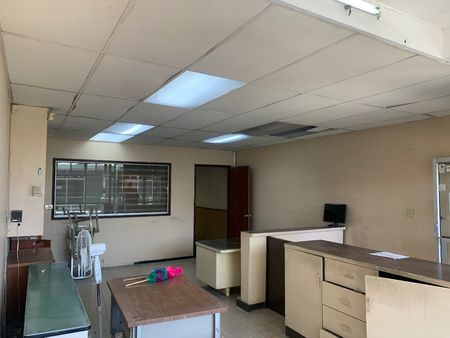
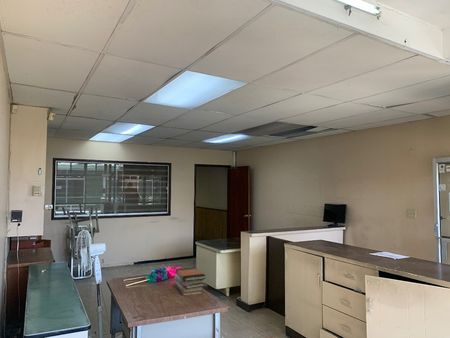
+ book stack [174,266,207,297]
